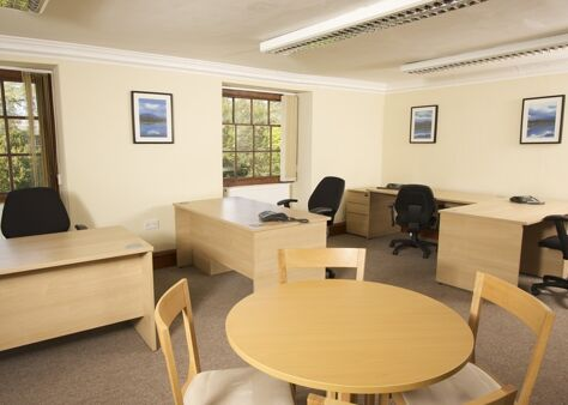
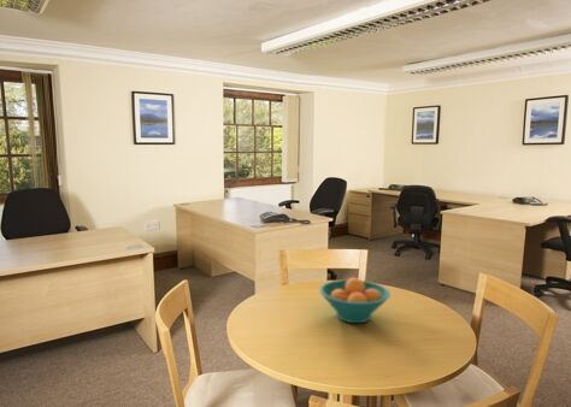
+ fruit bowl [318,277,392,324]
